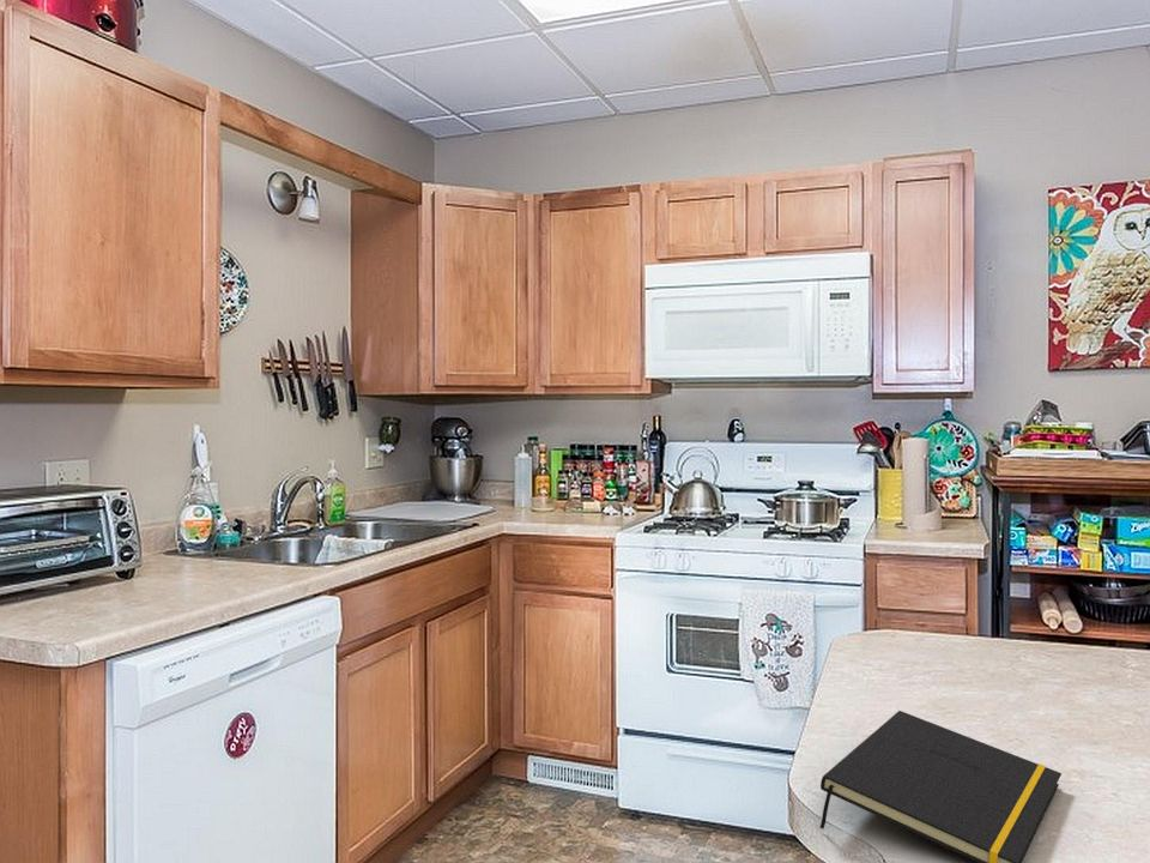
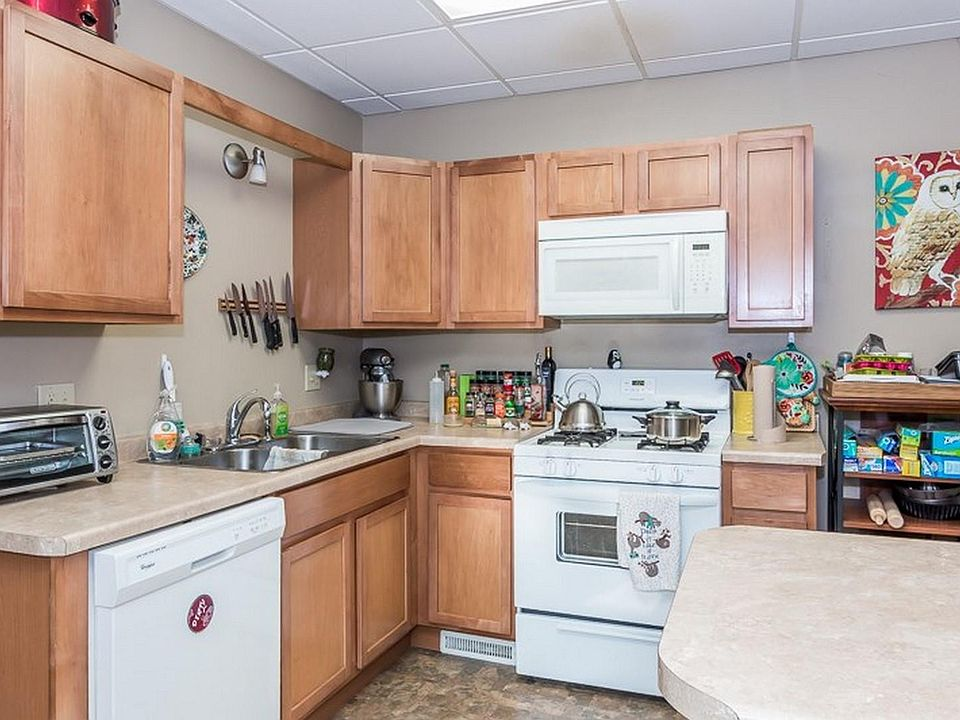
- notepad [819,710,1063,863]
